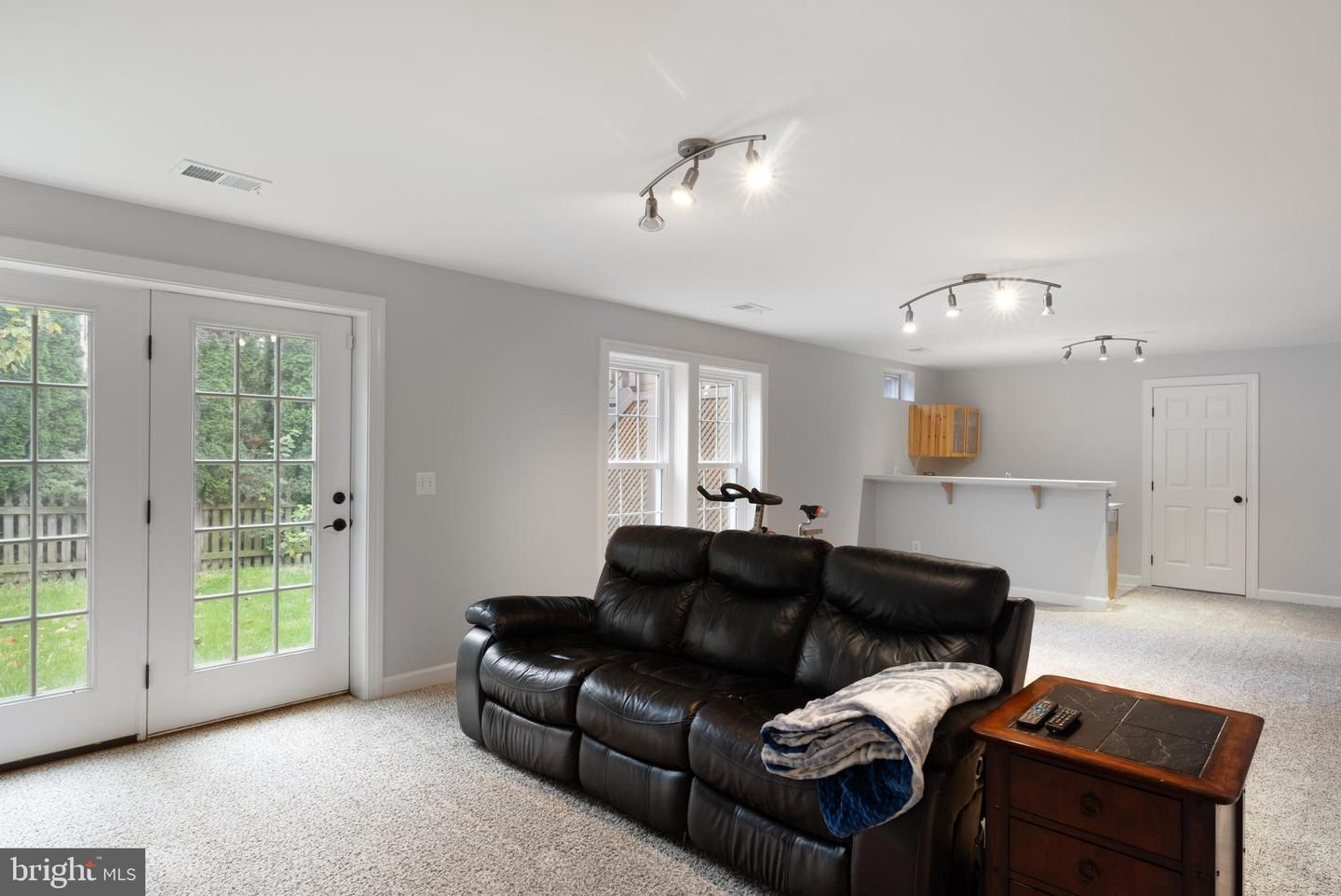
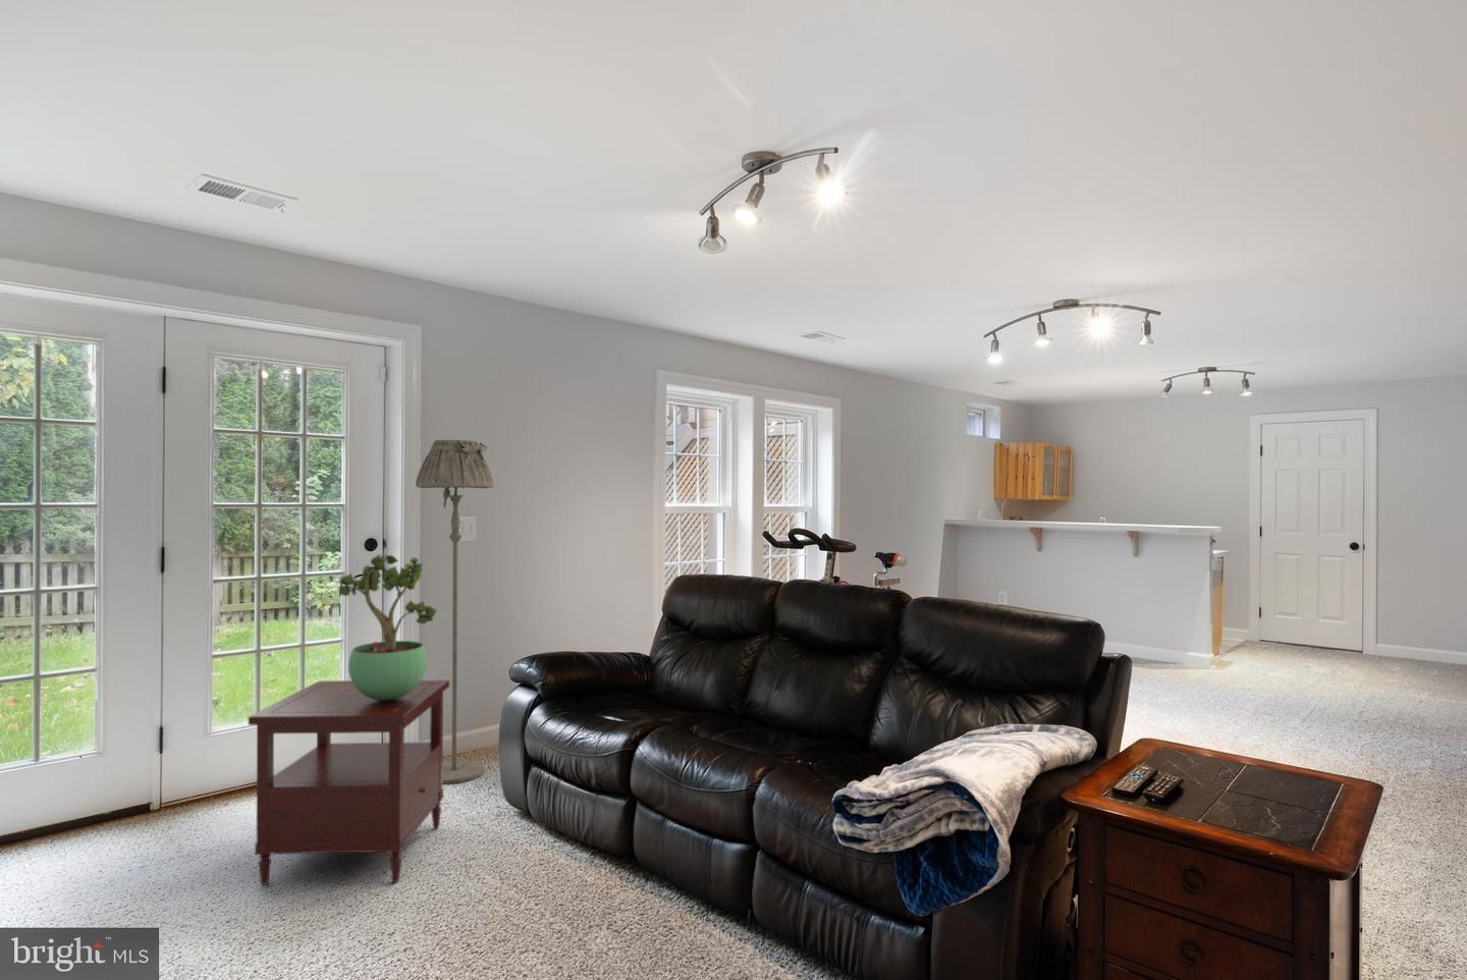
+ potted plant [336,553,438,701]
+ side table [247,679,451,886]
+ floor lamp [415,439,496,784]
